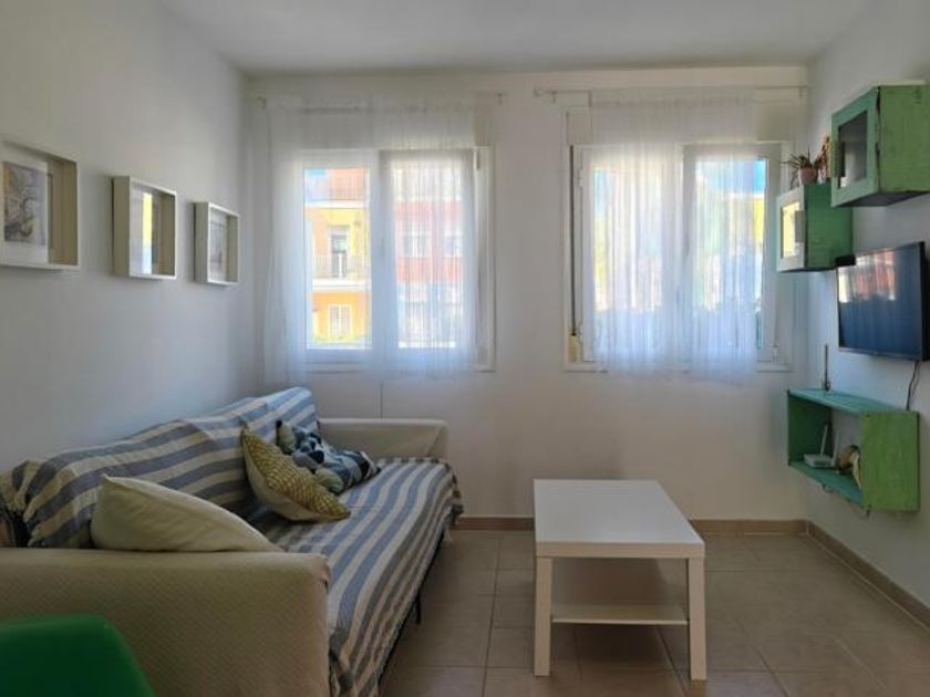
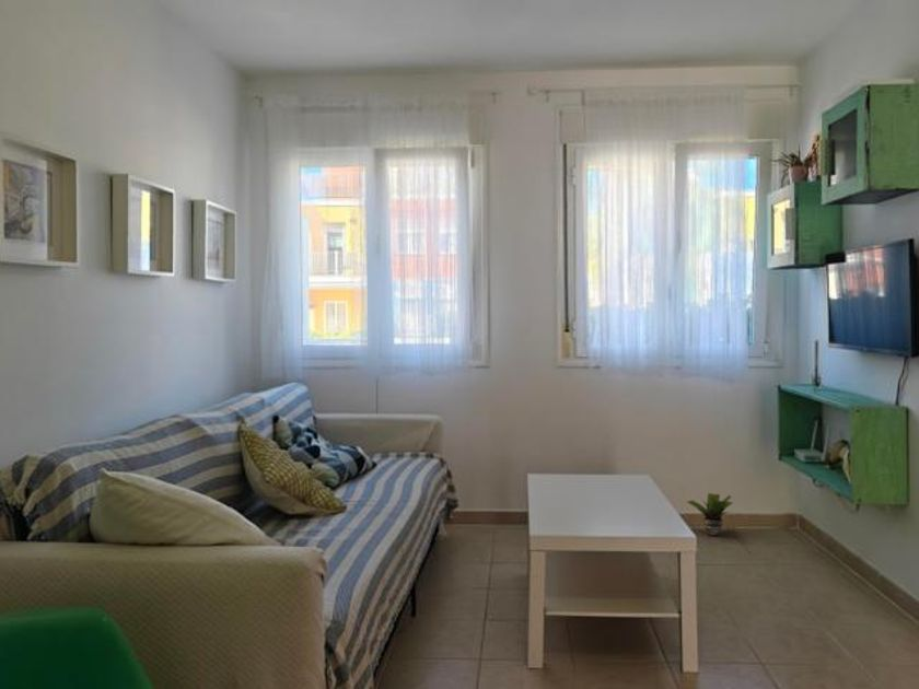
+ potted plant [686,492,738,537]
